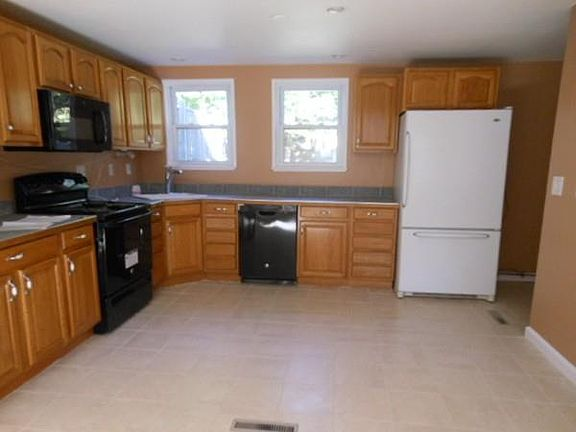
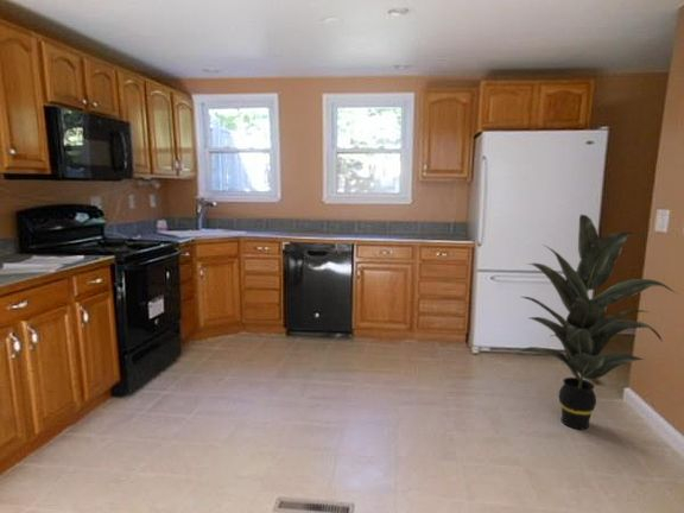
+ indoor plant [519,214,680,431]
